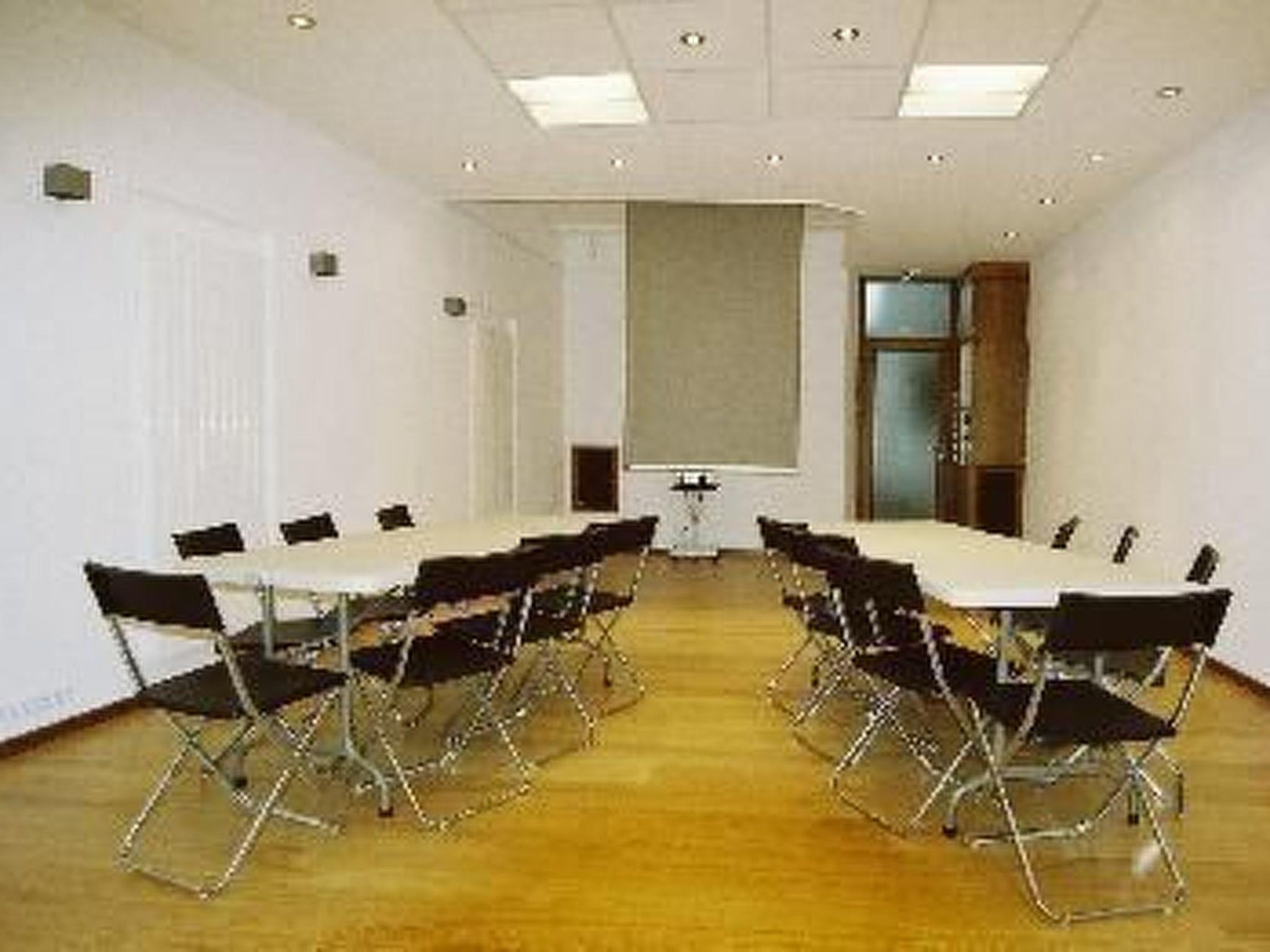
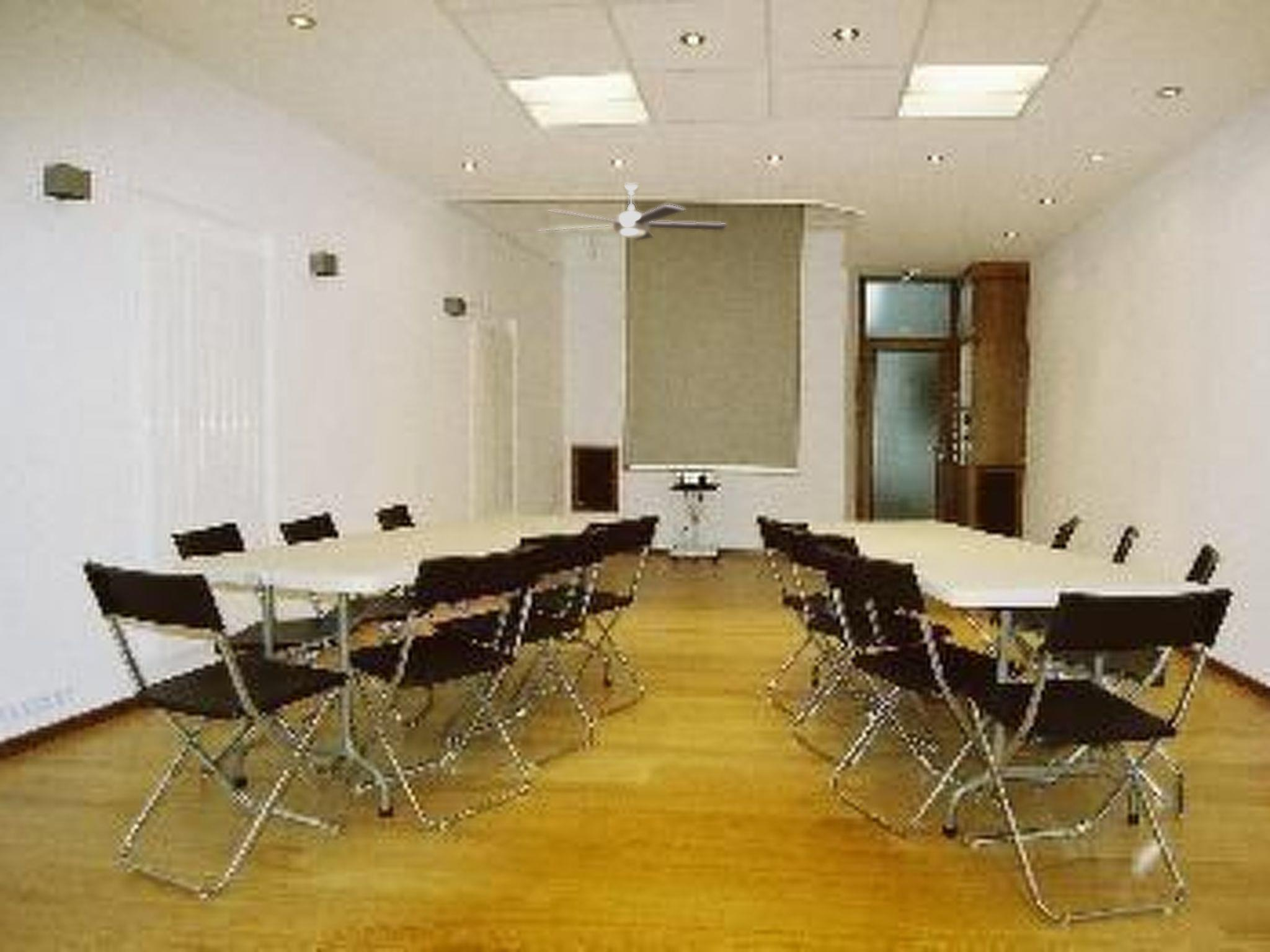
+ electric fan [538,183,727,241]
